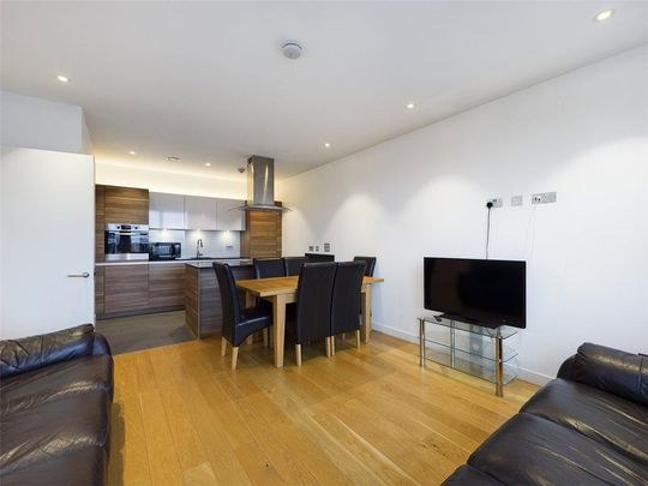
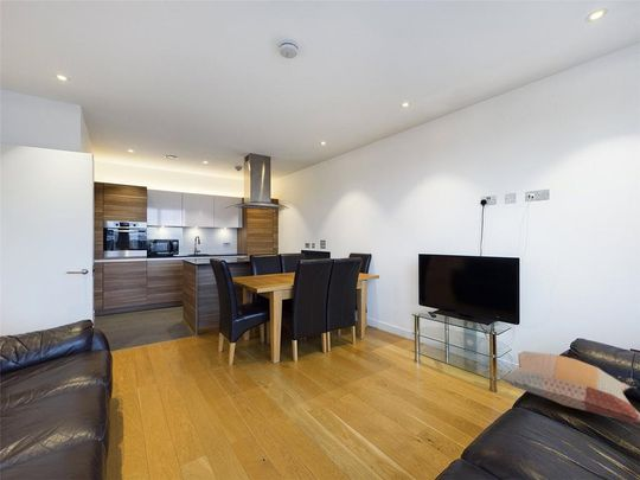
+ decorative pillow [499,350,640,424]
